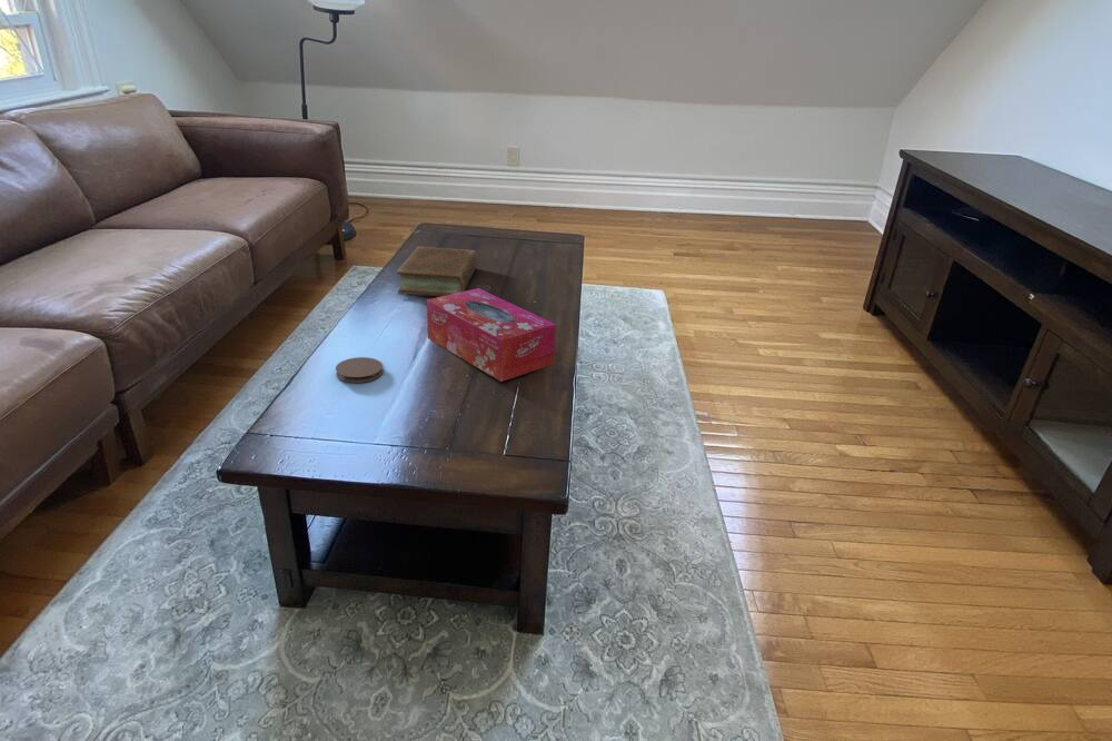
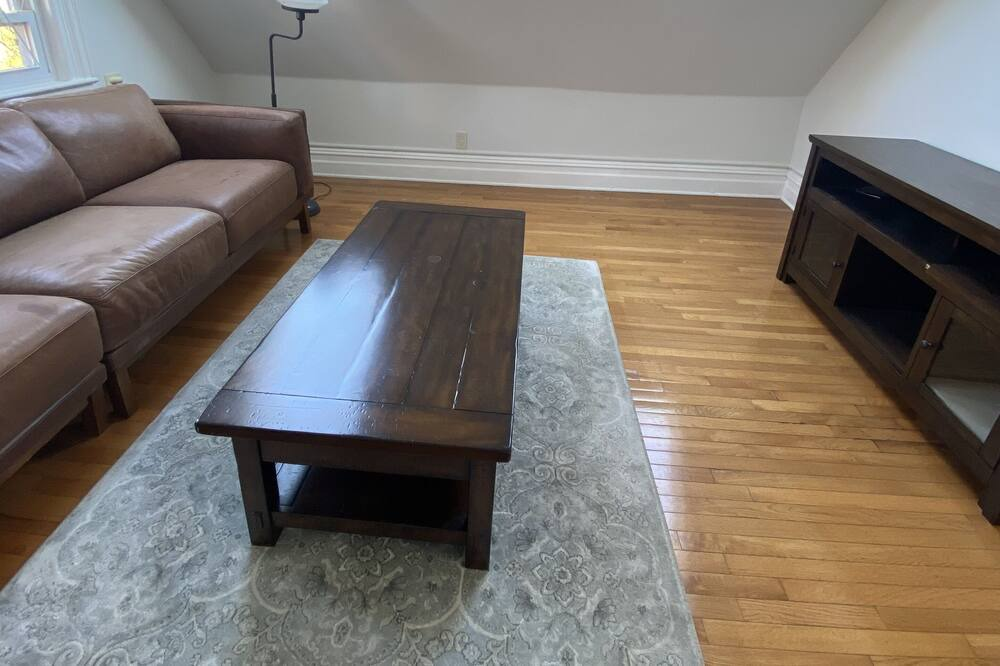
- coaster [335,356,384,384]
- book [396,246,478,297]
- tissue box [426,287,557,383]
